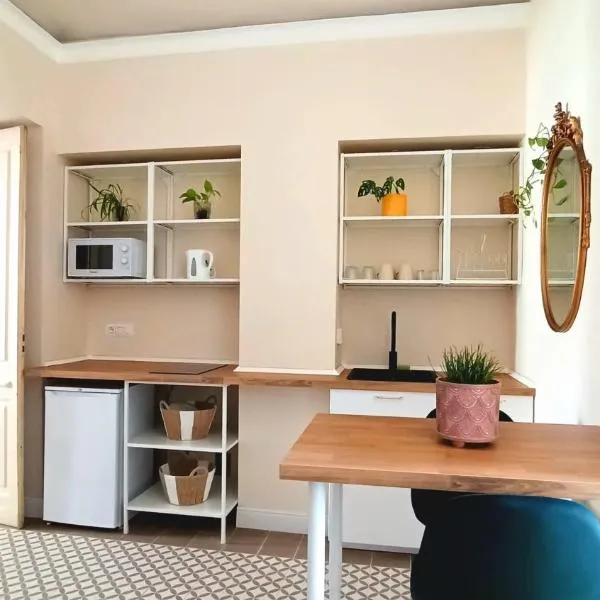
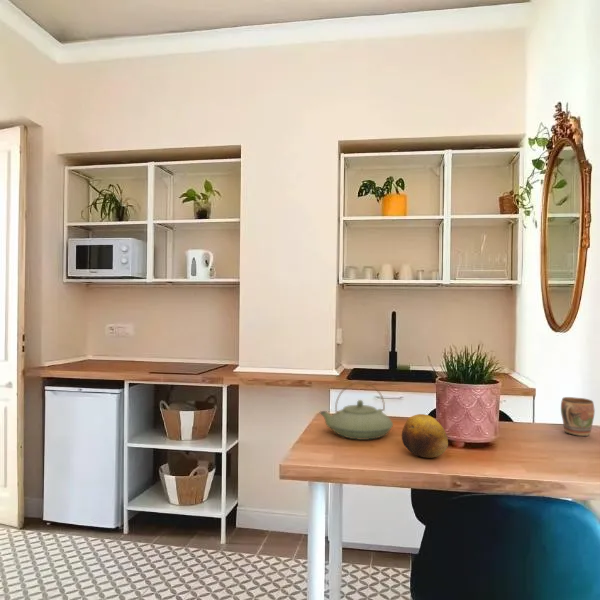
+ teapot [319,381,394,441]
+ fruit [401,413,449,459]
+ mug [560,396,596,437]
